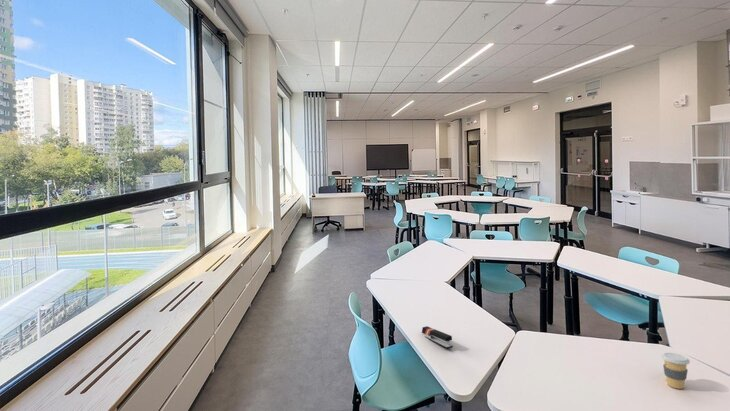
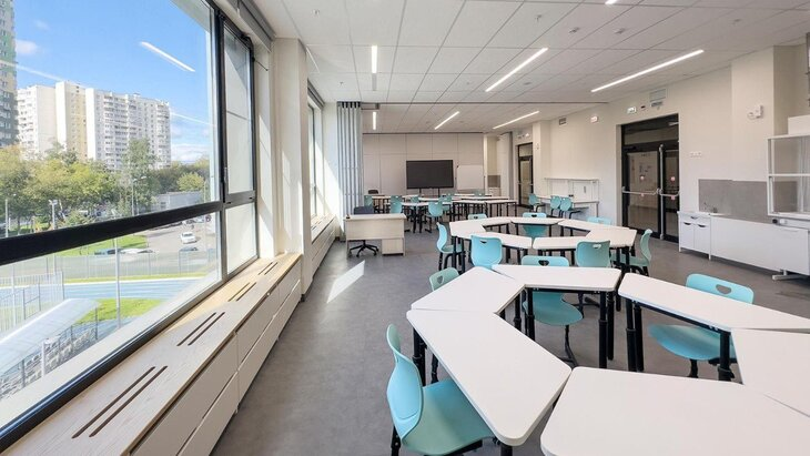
- coffee cup [661,352,691,390]
- stapler [421,325,453,350]
